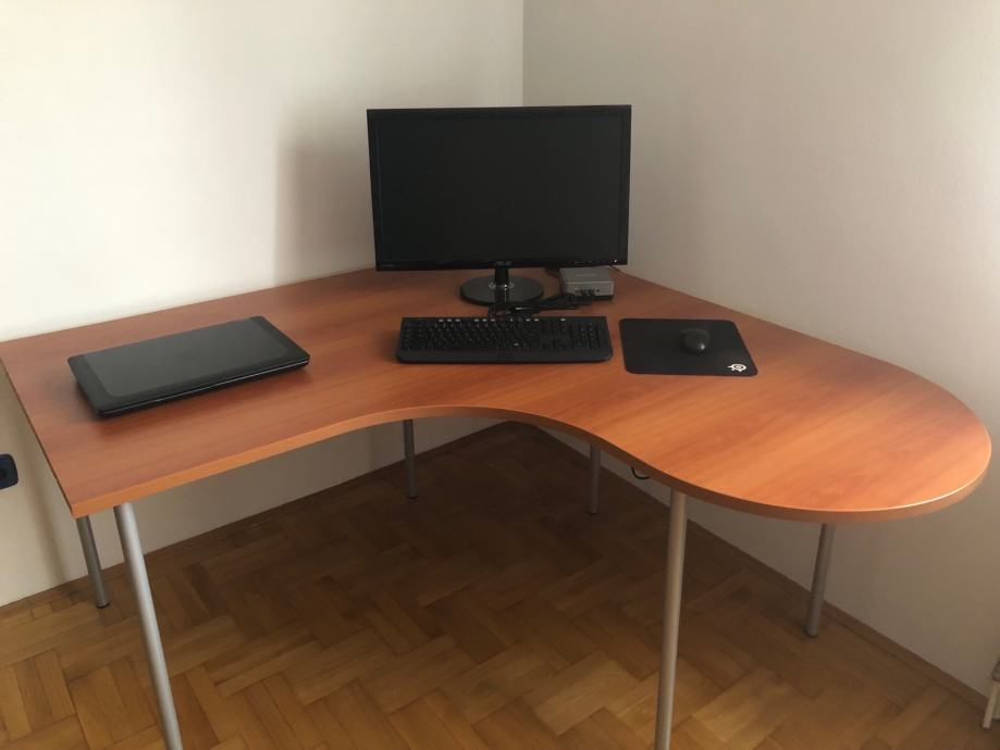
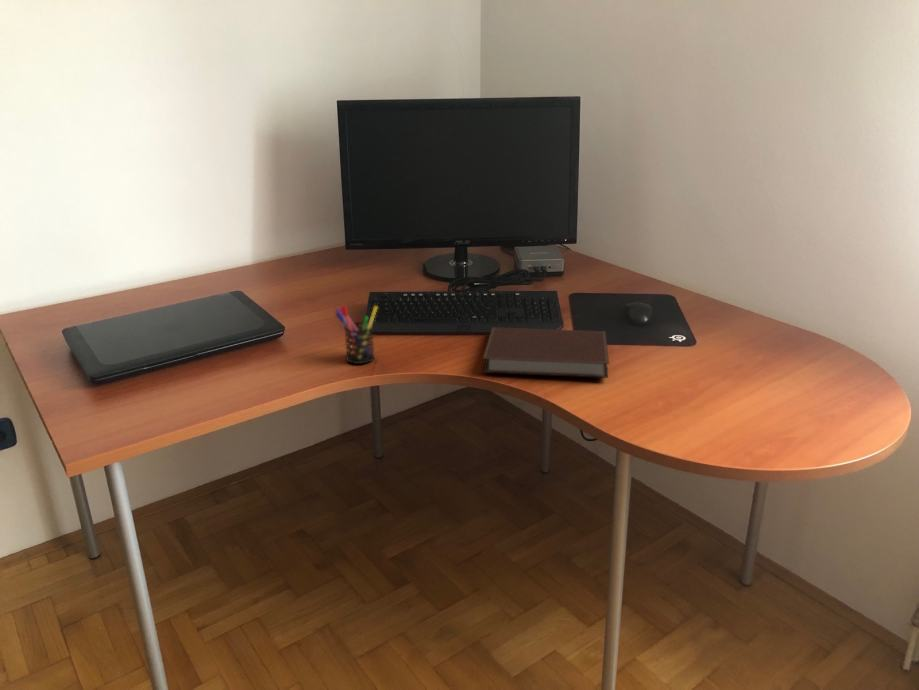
+ pen holder [334,304,379,365]
+ notebook [481,326,610,379]
